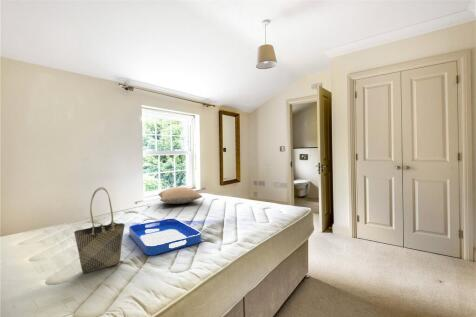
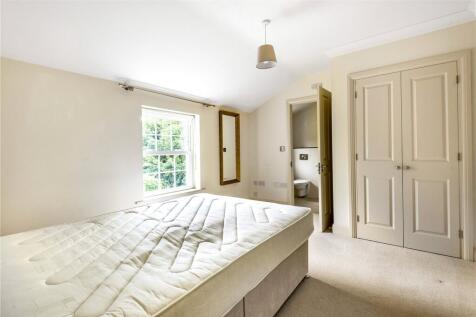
- tote bag [73,186,126,274]
- serving tray [128,217,202,256]
- pillow [157,186,203,205]
